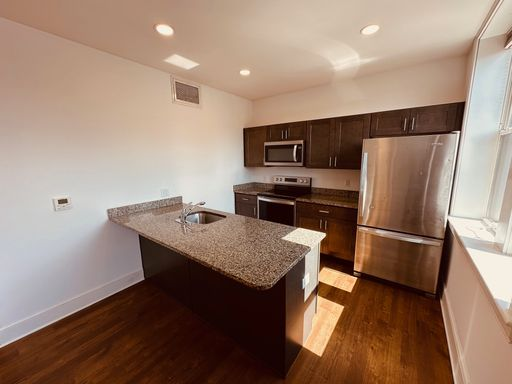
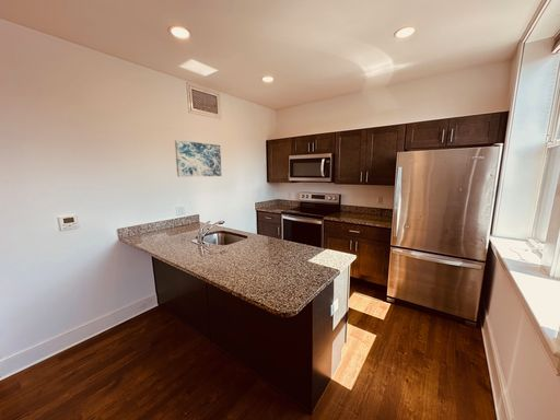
+ wall art [174,139,222,177]
